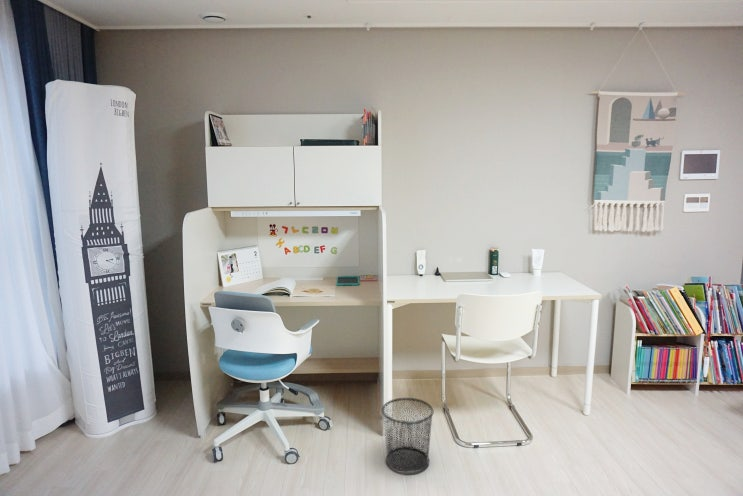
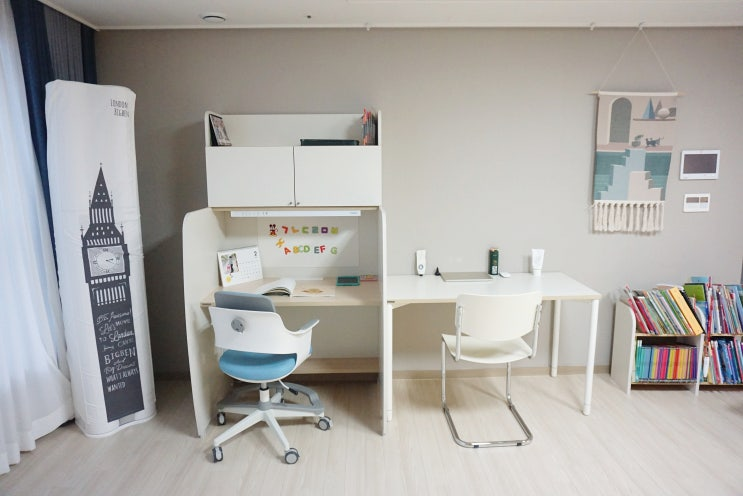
- waste bin [381,397,435,474]
